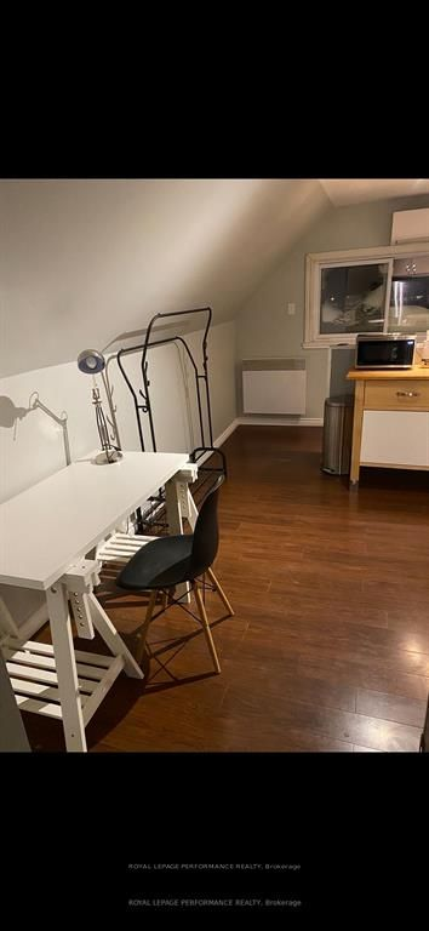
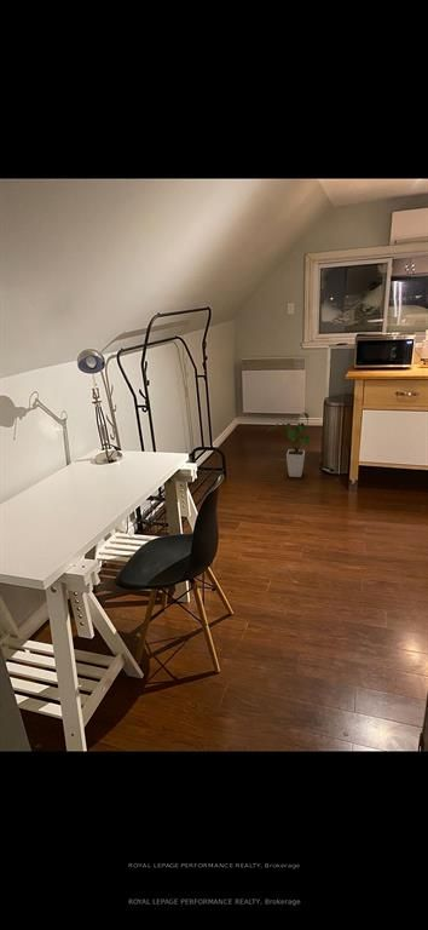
+ house plant [266,412,313,478]
